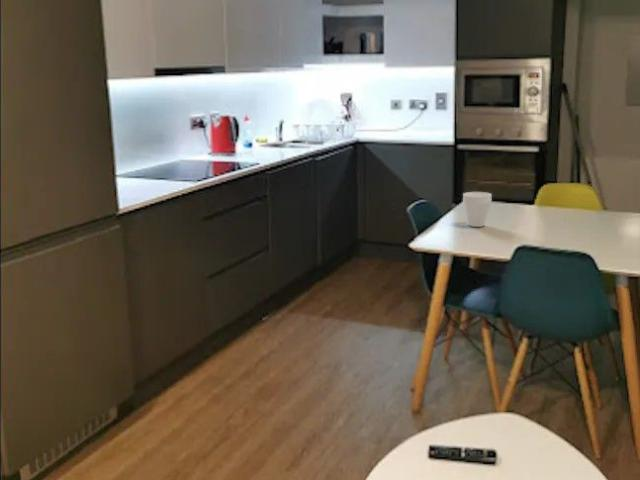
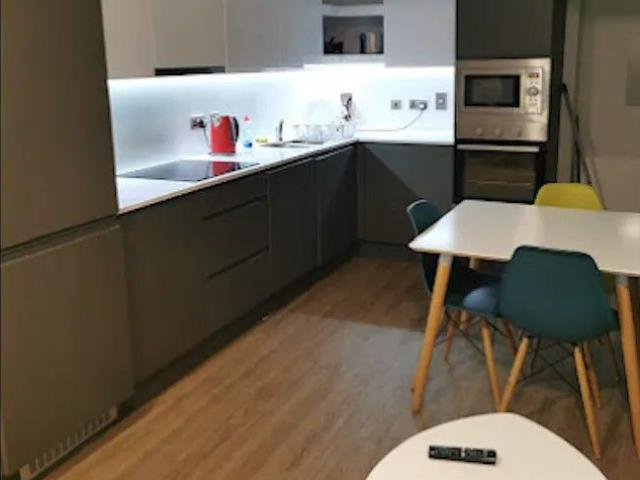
- cup [462,191,493,228]
